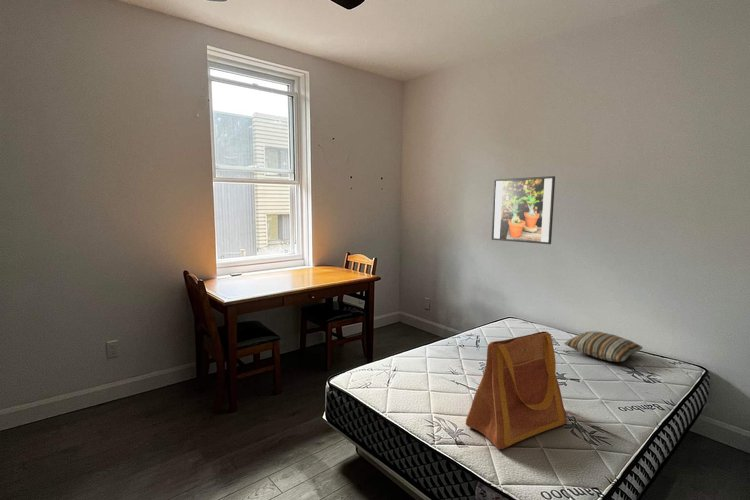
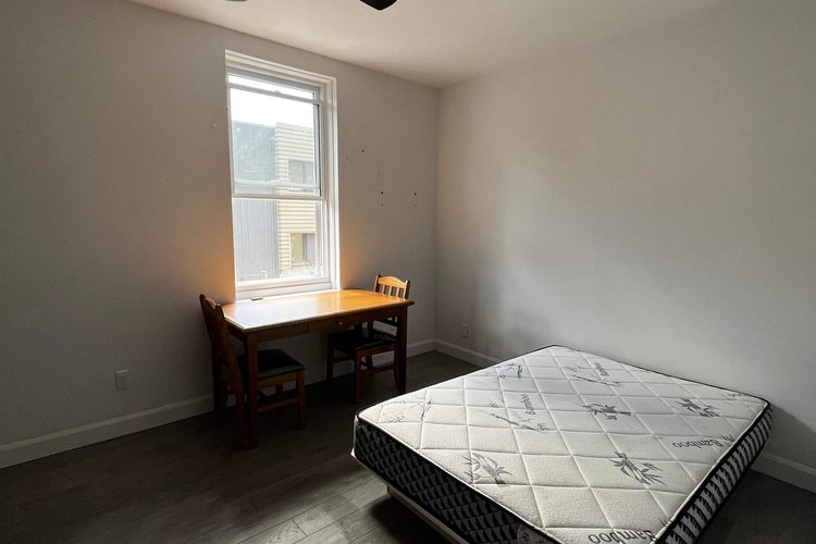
- tote bag [465,331,568,450]
- pillow [563,330,644,363]
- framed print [491,175,556,245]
